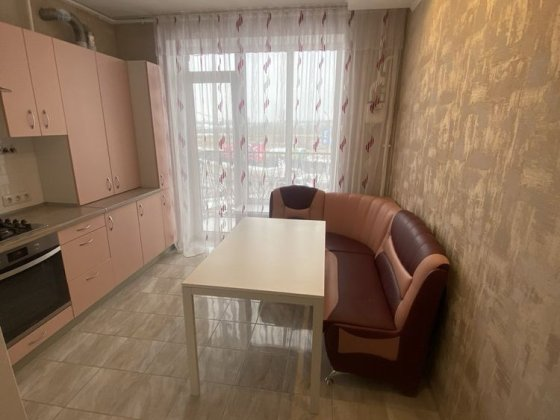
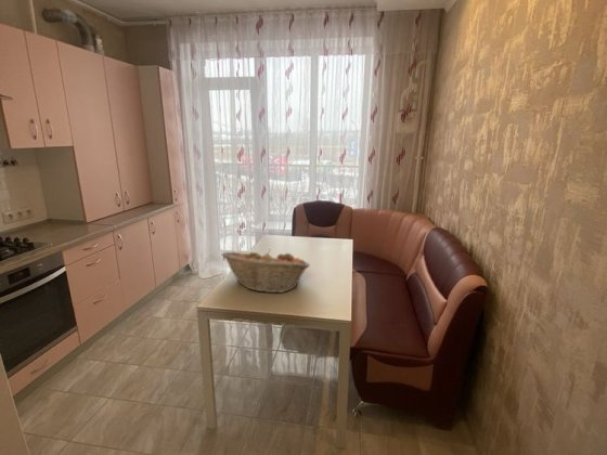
+ fruit basket [220,249,311,294]
